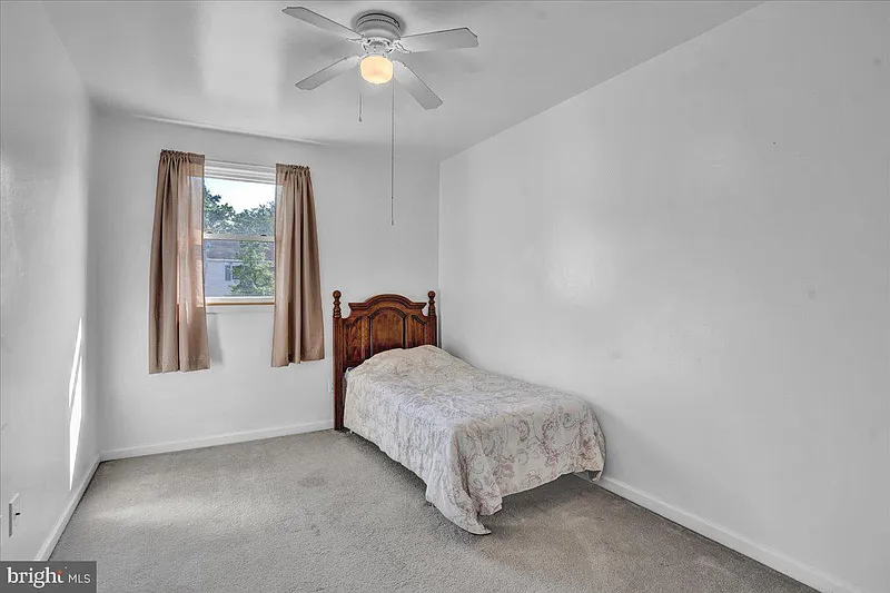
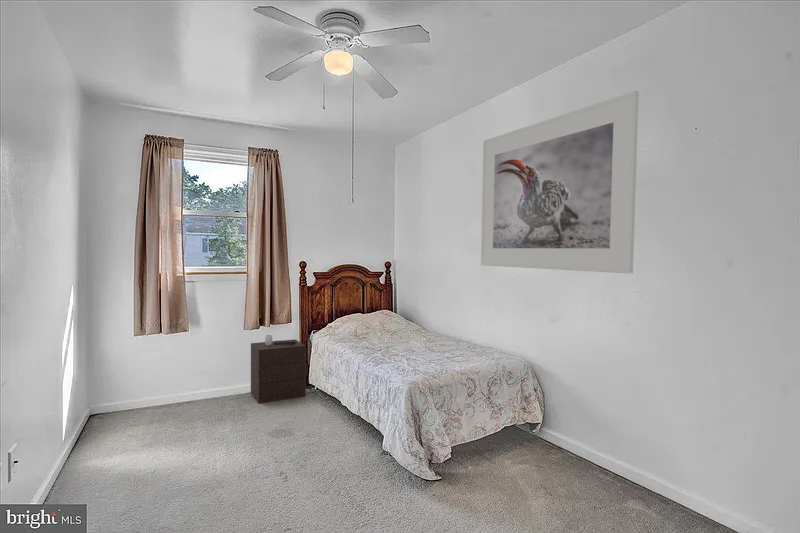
+ nightstand [250,334,307,404]
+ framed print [480,90,640,275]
